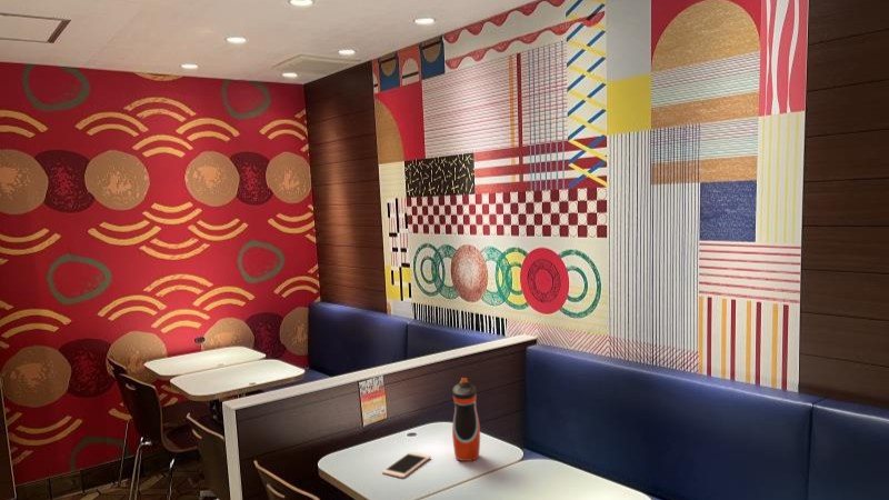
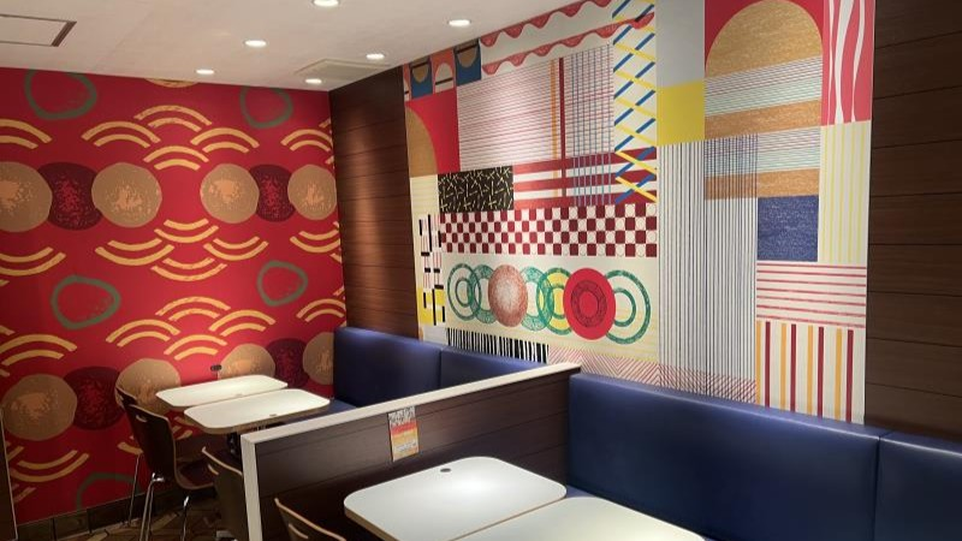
- cell phone [381,450,432,479]
- water bottle [451,377,481,462]
